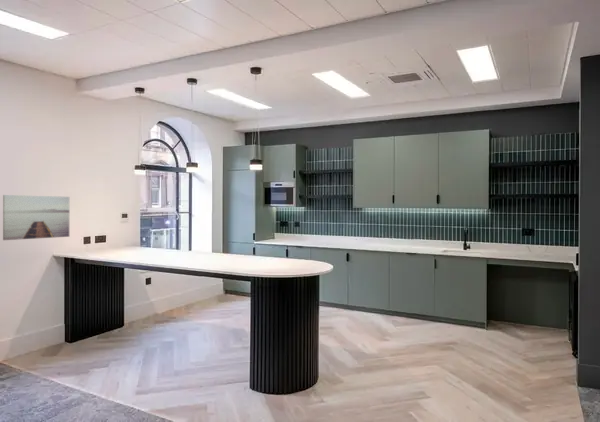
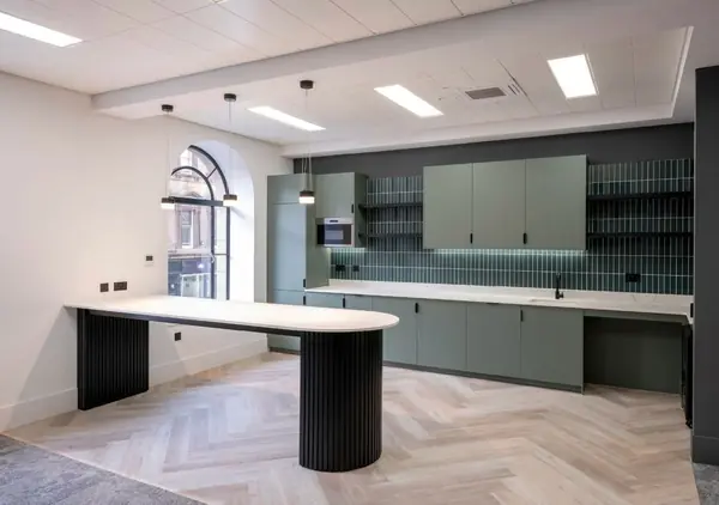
- wall art [2,194,70,241]
